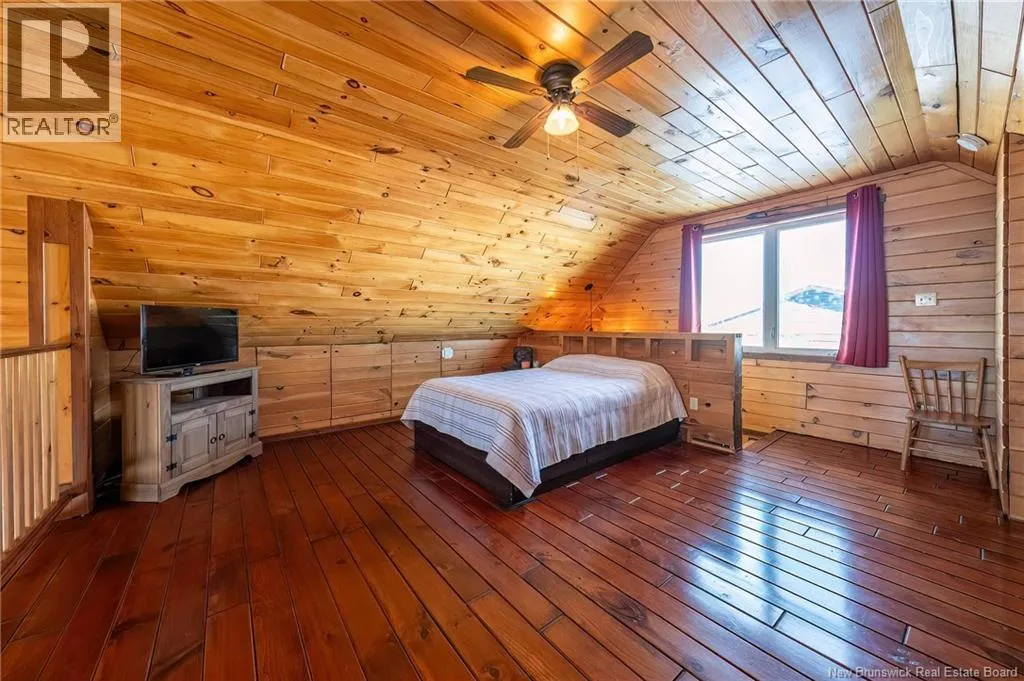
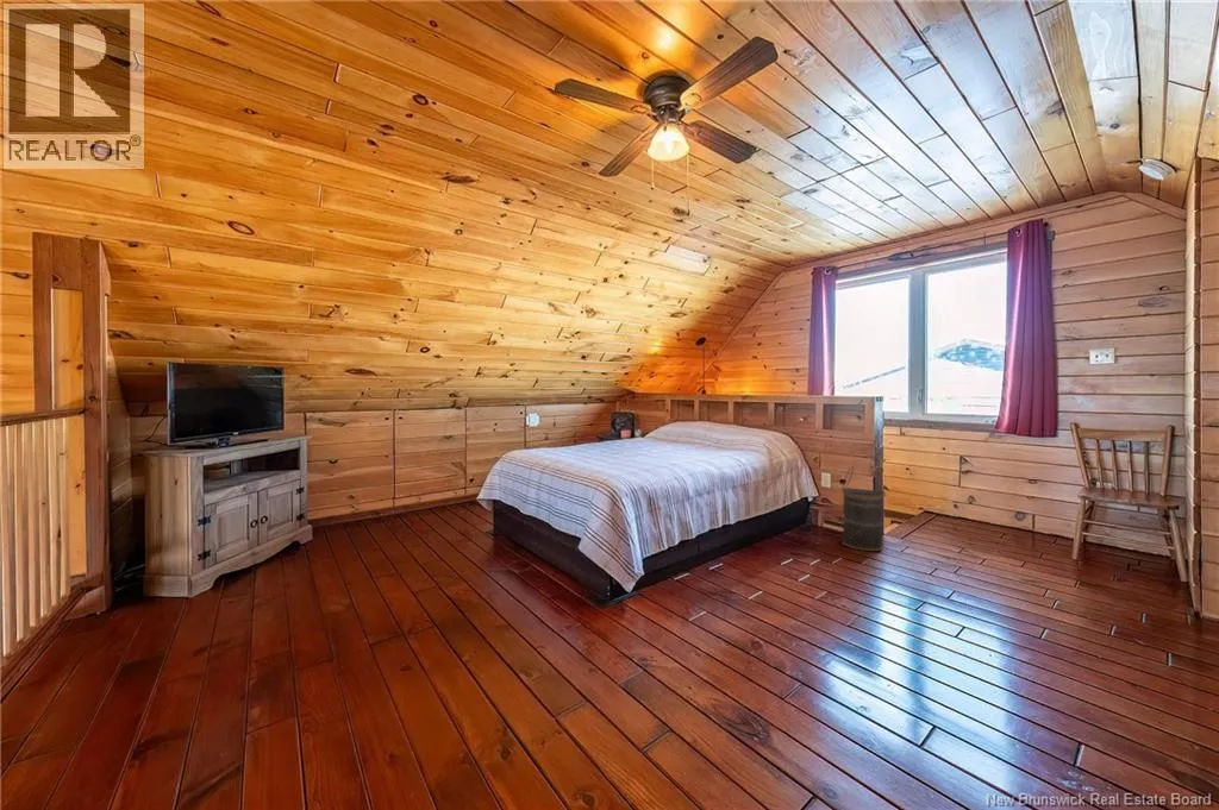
+ basket [840,465,888,552]
